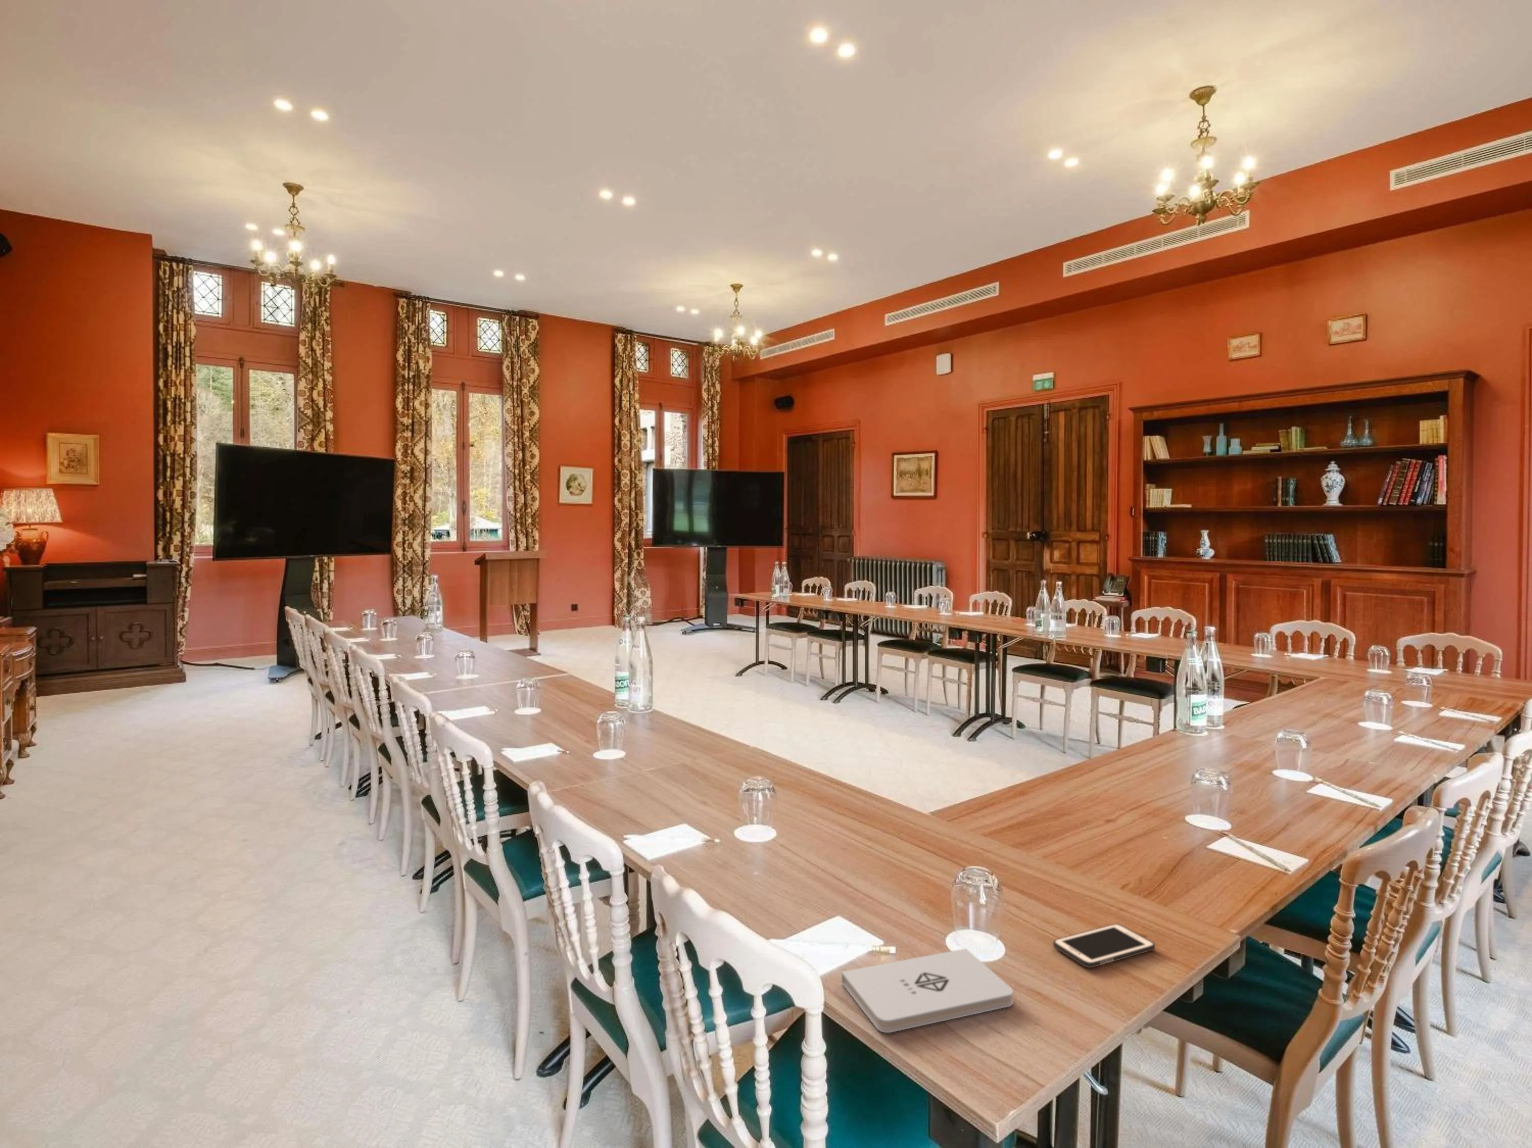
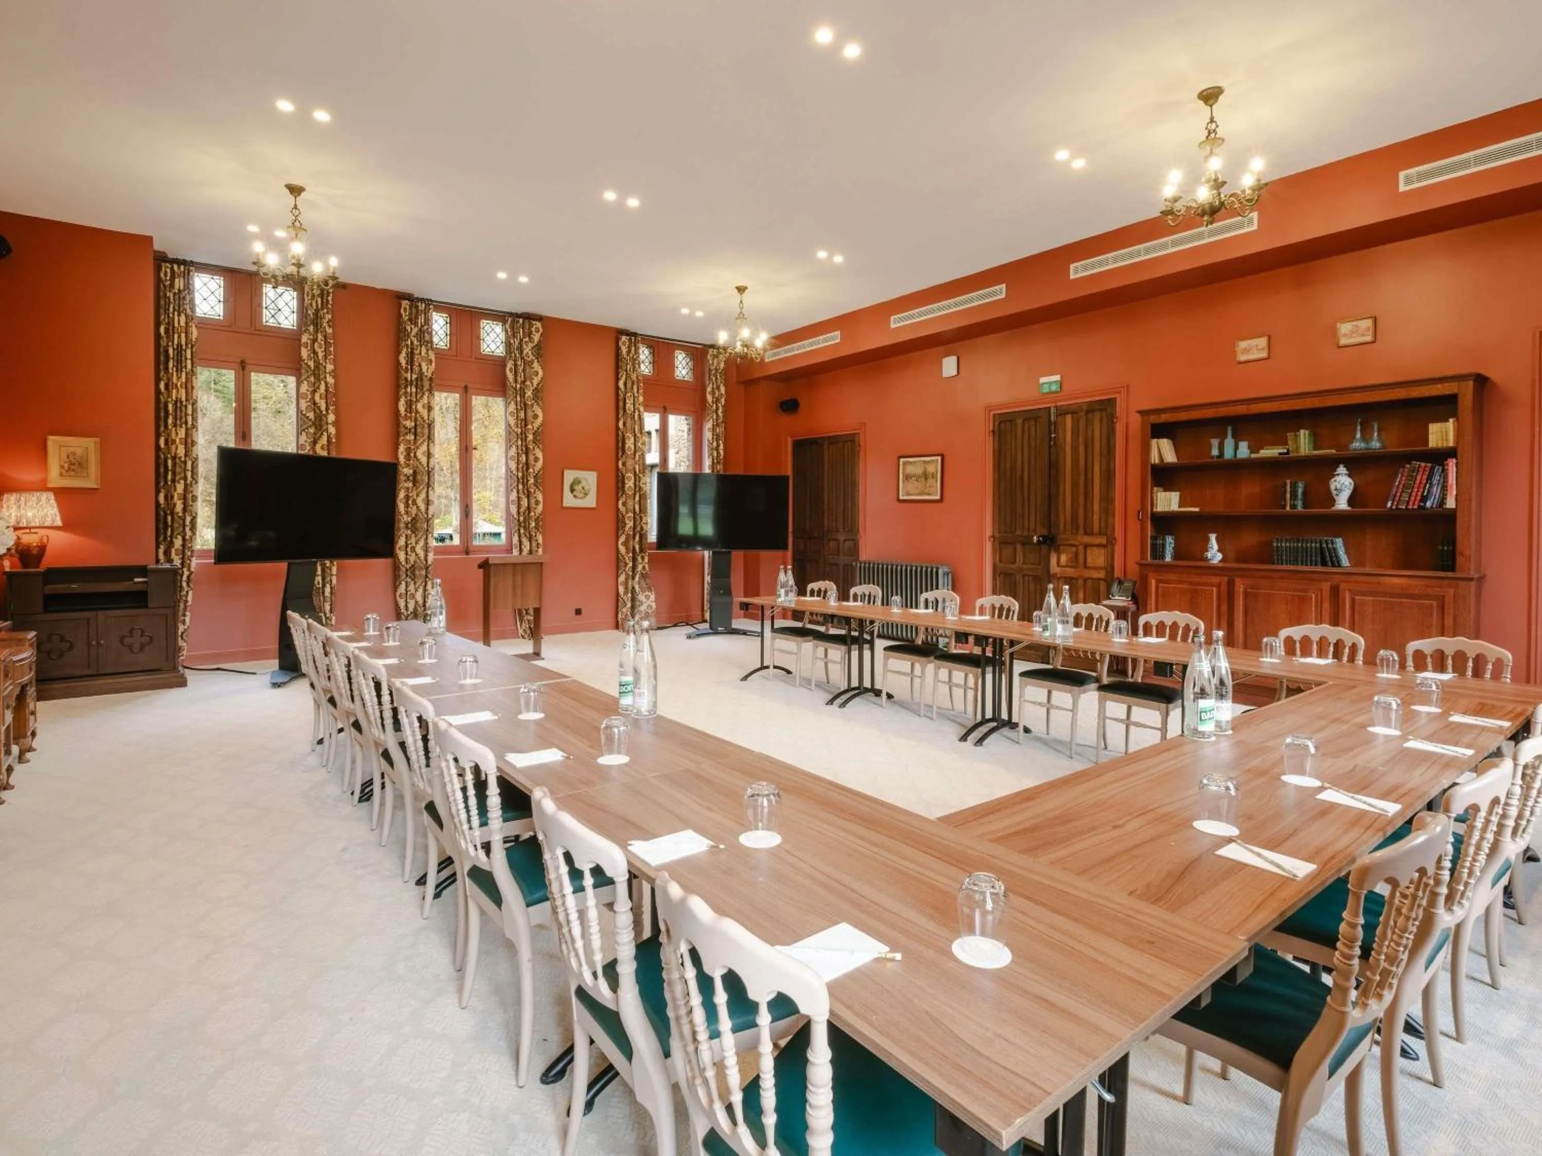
- cell phone [1052,922,1156,968]
- notepad [841,948,1013,1033]
